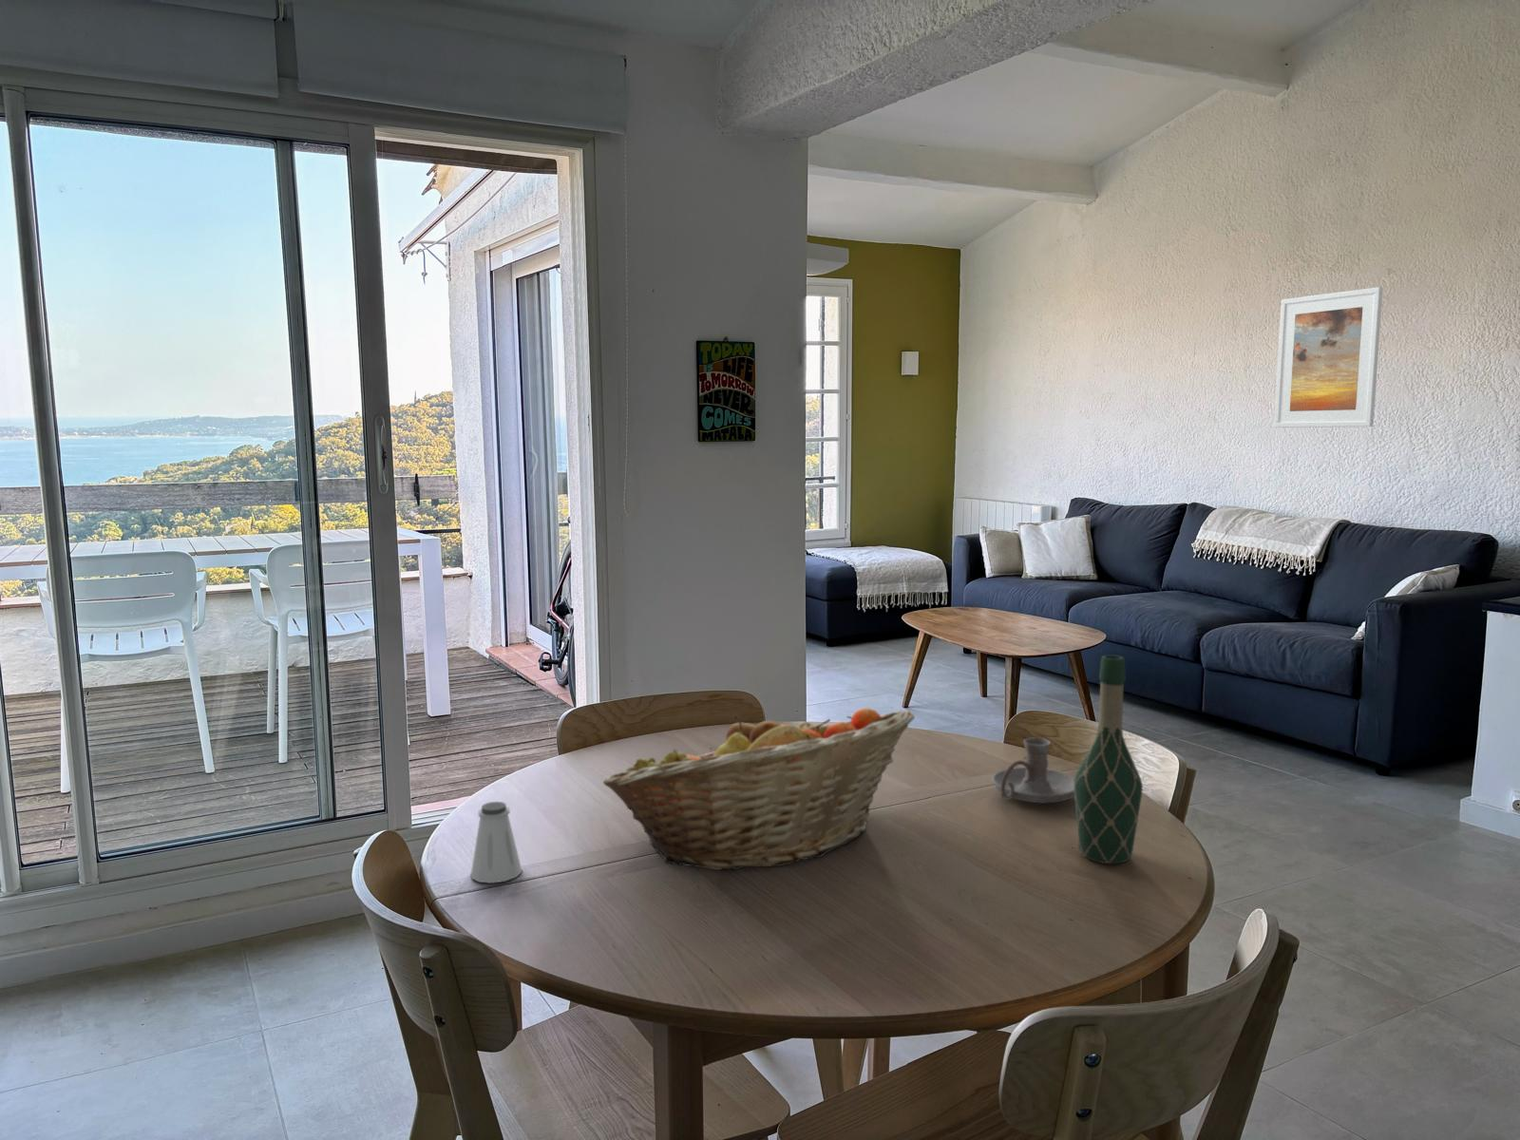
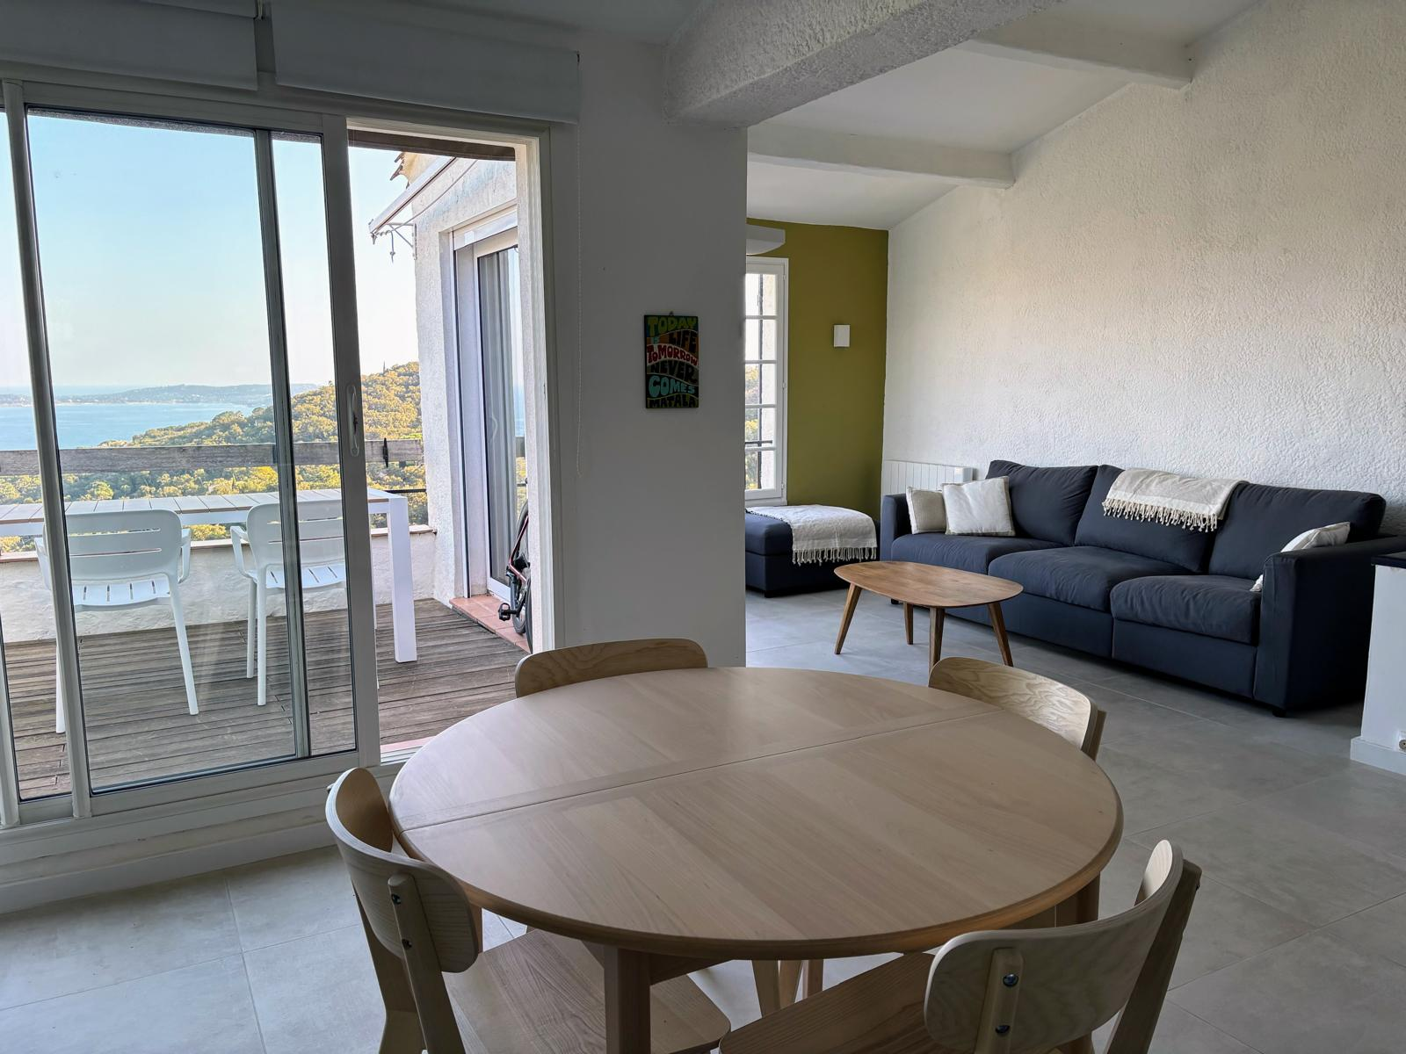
- saltshaker [470,801,523,885]
- wine bottle [1074,655,1144,865]
- fruit basket [602,707,916,871]
- candle holder [992,738,1076,804]
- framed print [1273,286,1384,429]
